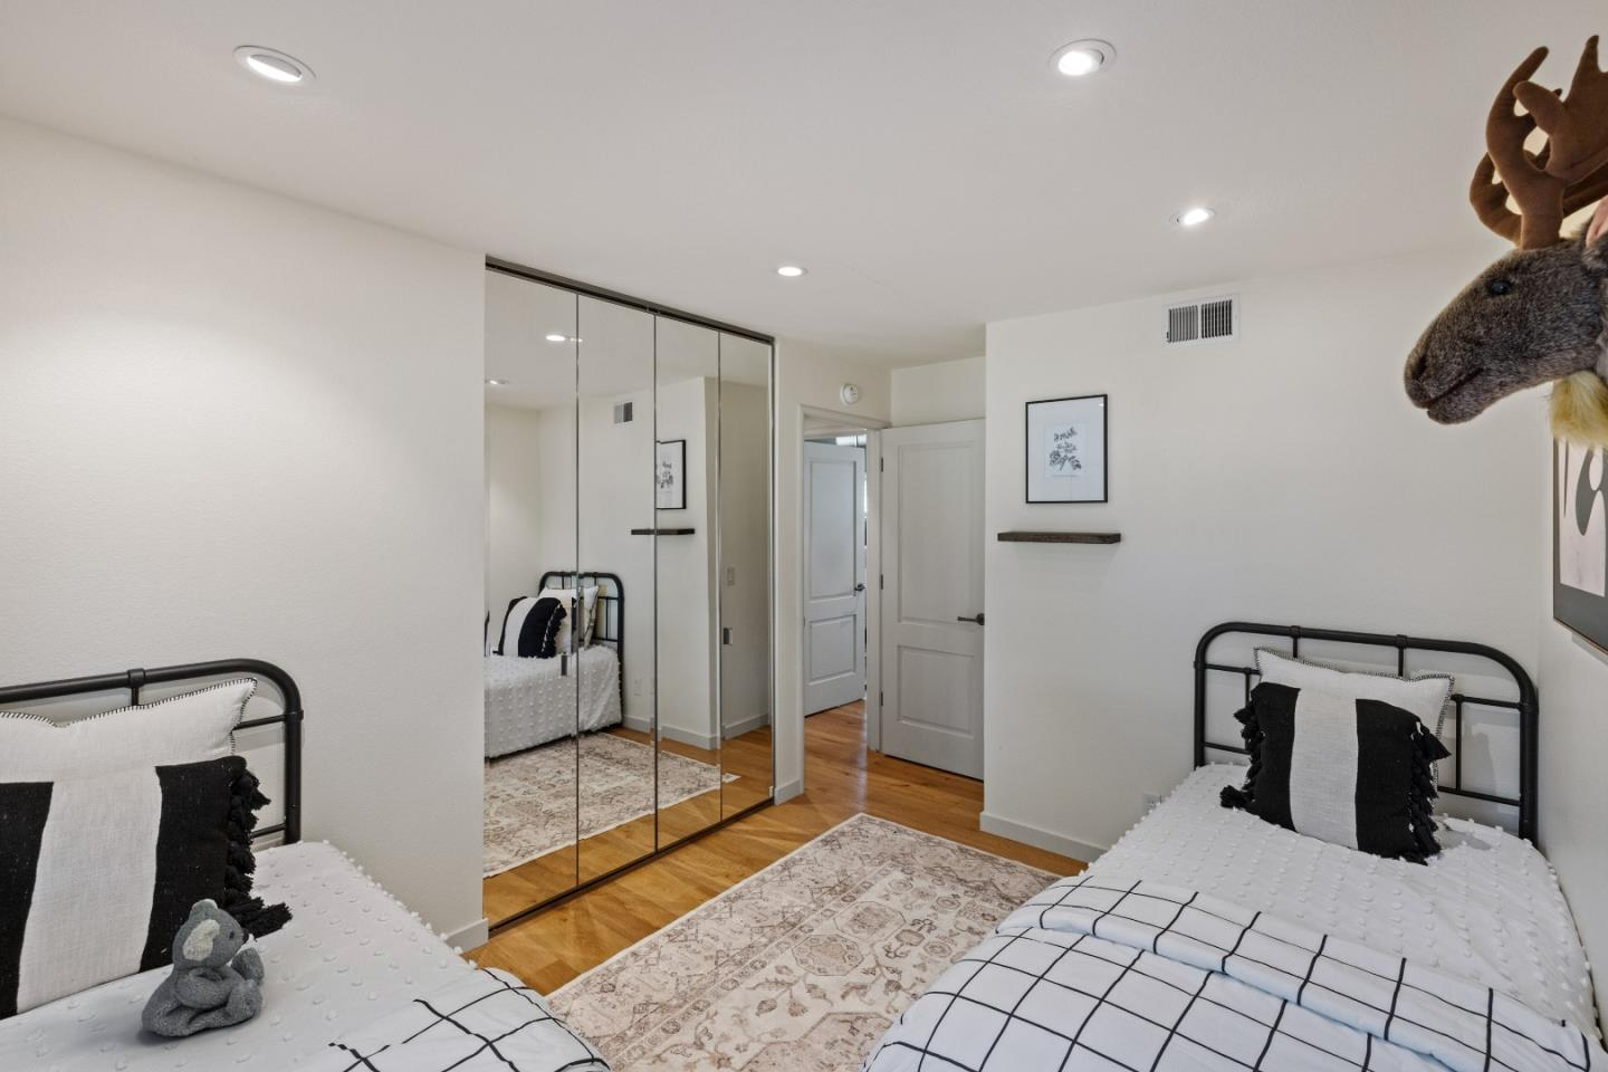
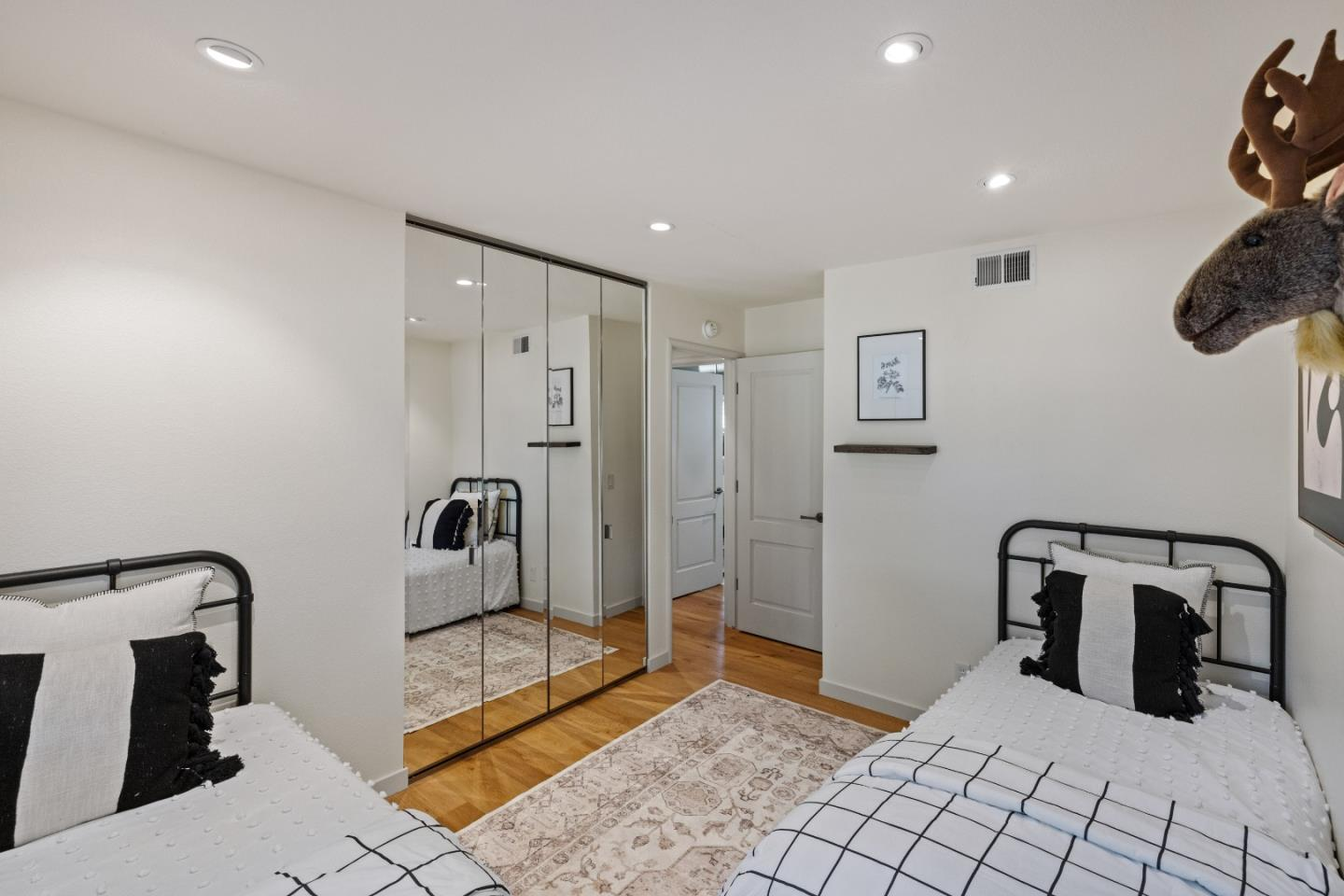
- koala plush [140,897,266,1037]
